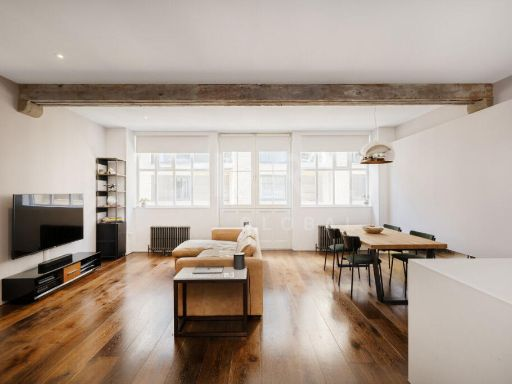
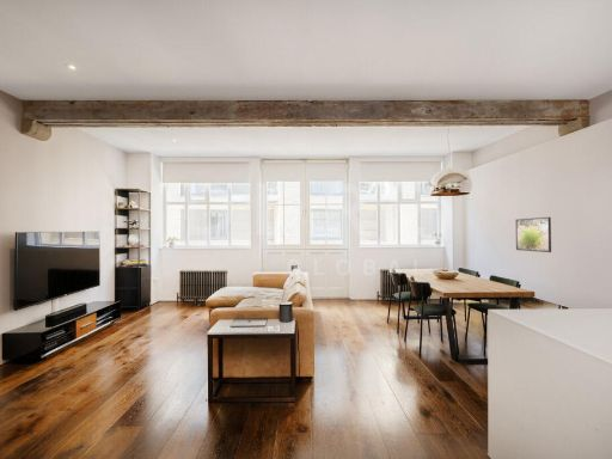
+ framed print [515,216,552,253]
